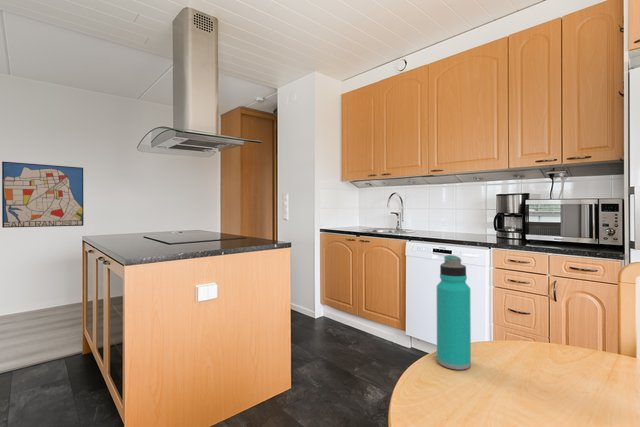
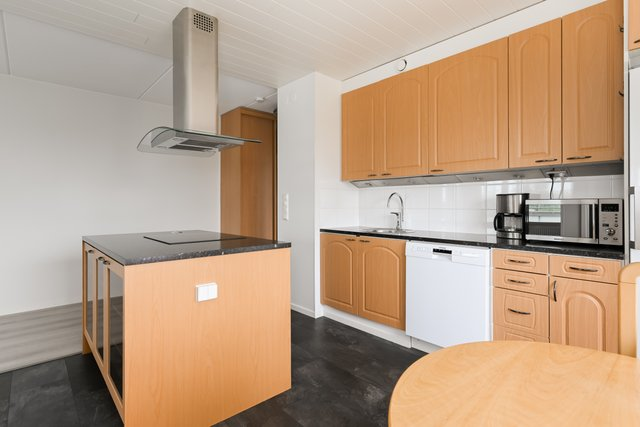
- wall art [1,161,84,229]
- water bottle [436,254,472,371]
